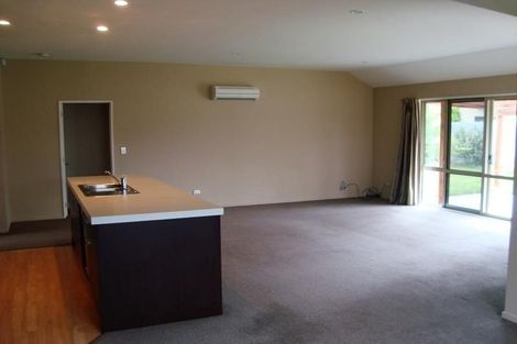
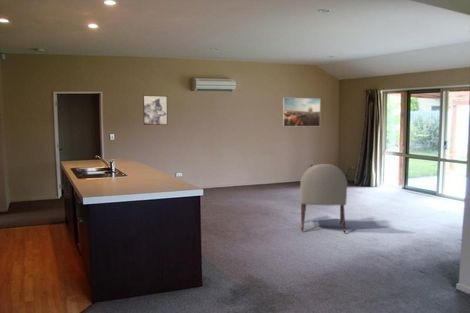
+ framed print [282,97,321,127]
+ chair [299,163,348,234]
+ wall art [142,94,168,126]
